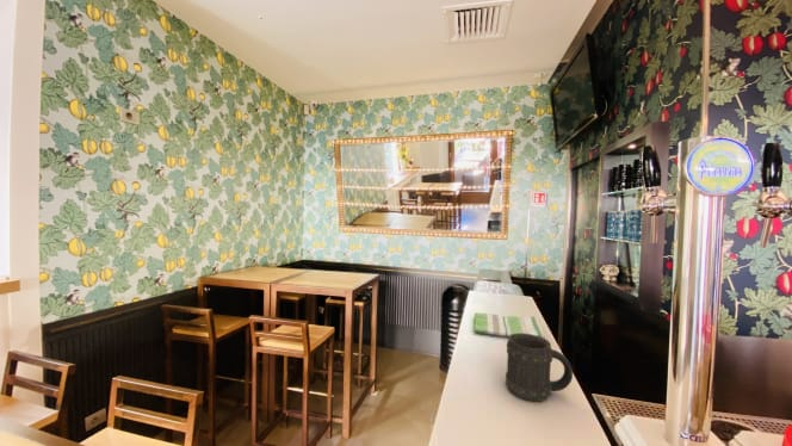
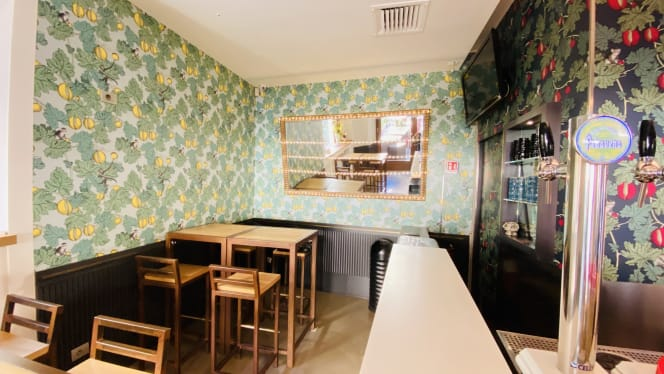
- dish towel [474,311,546,339]
- beer mug [505,333,574,403]
